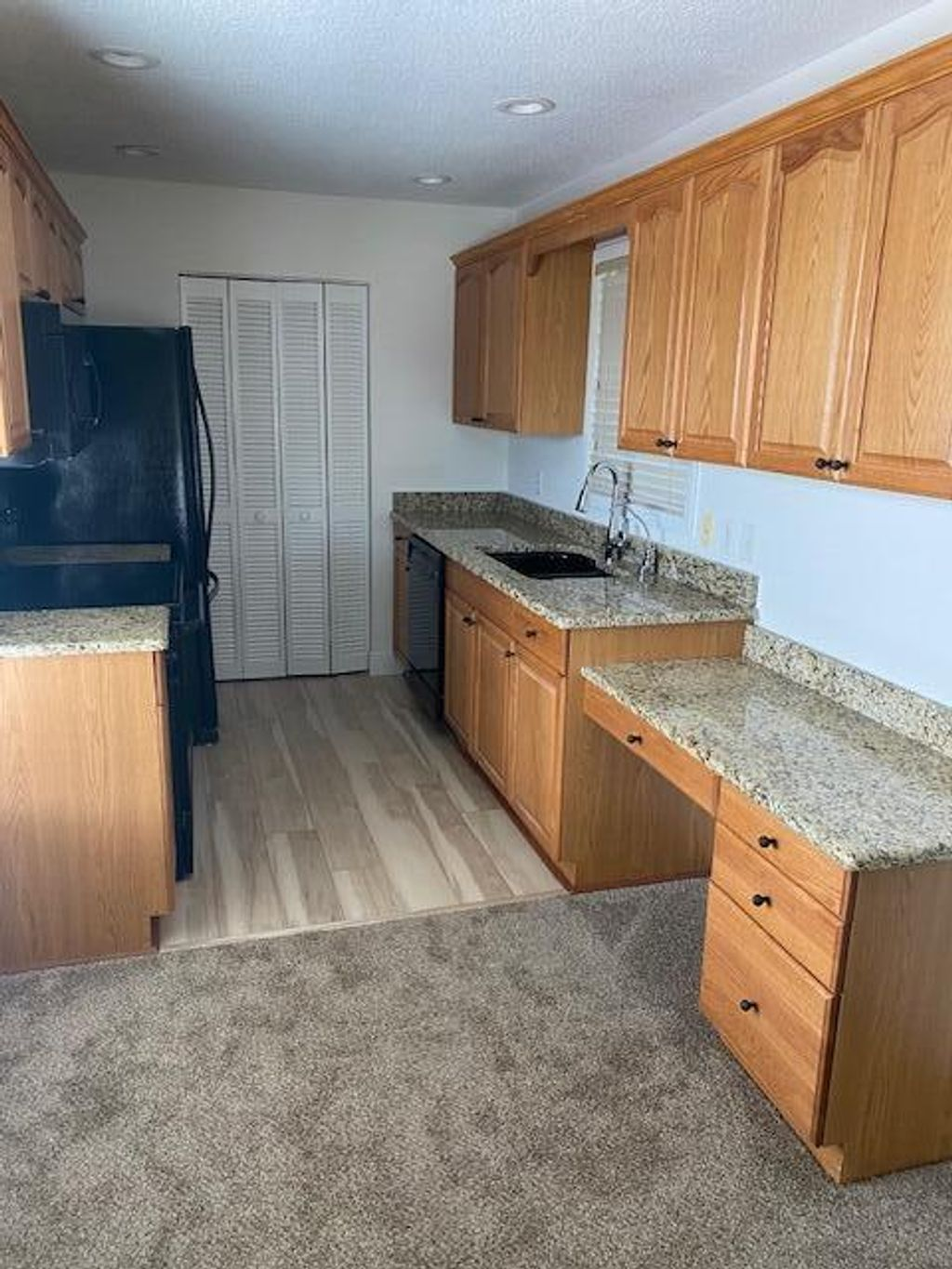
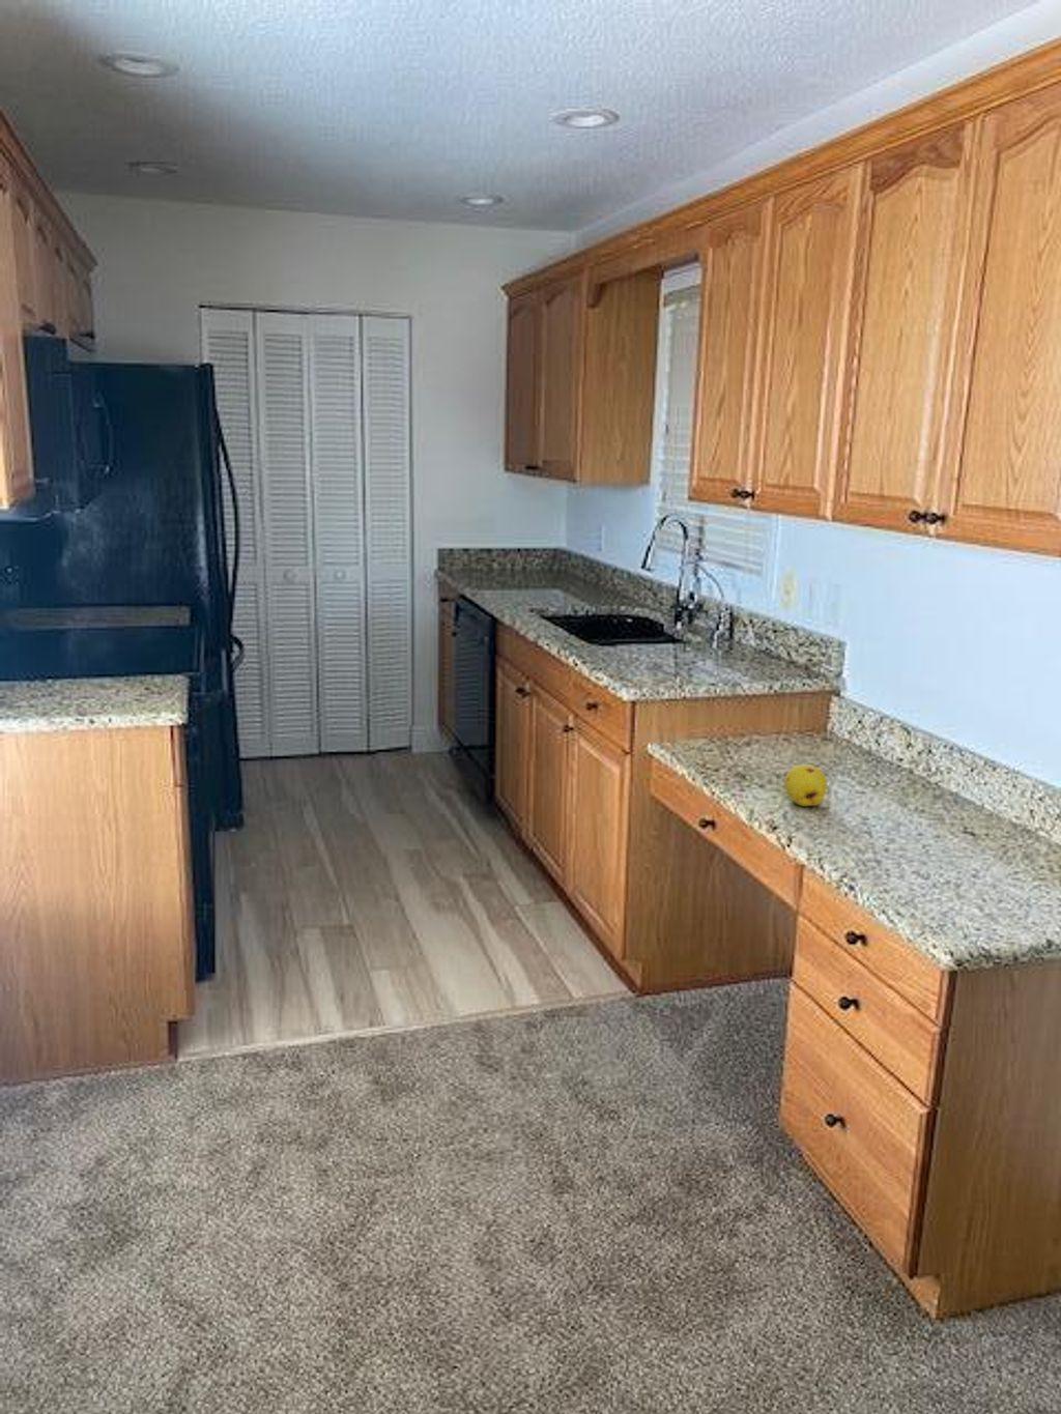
+ fruit [783,763,828,807]
